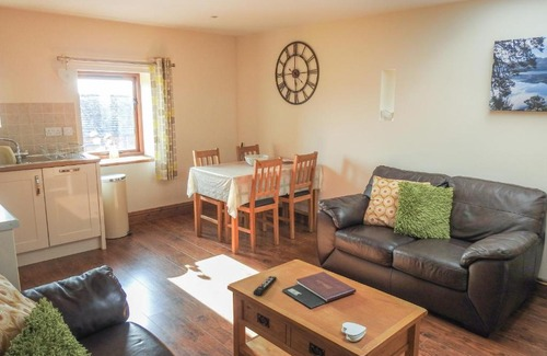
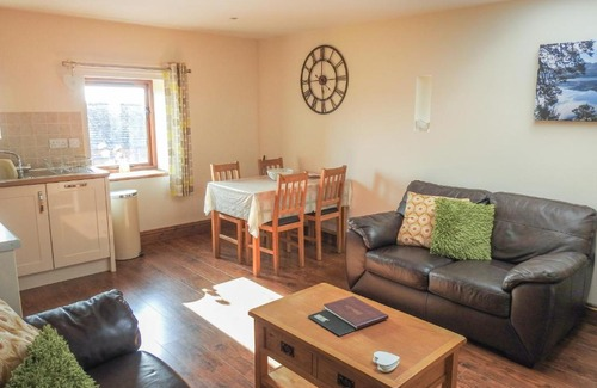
- remote control [252,275,278,297]
